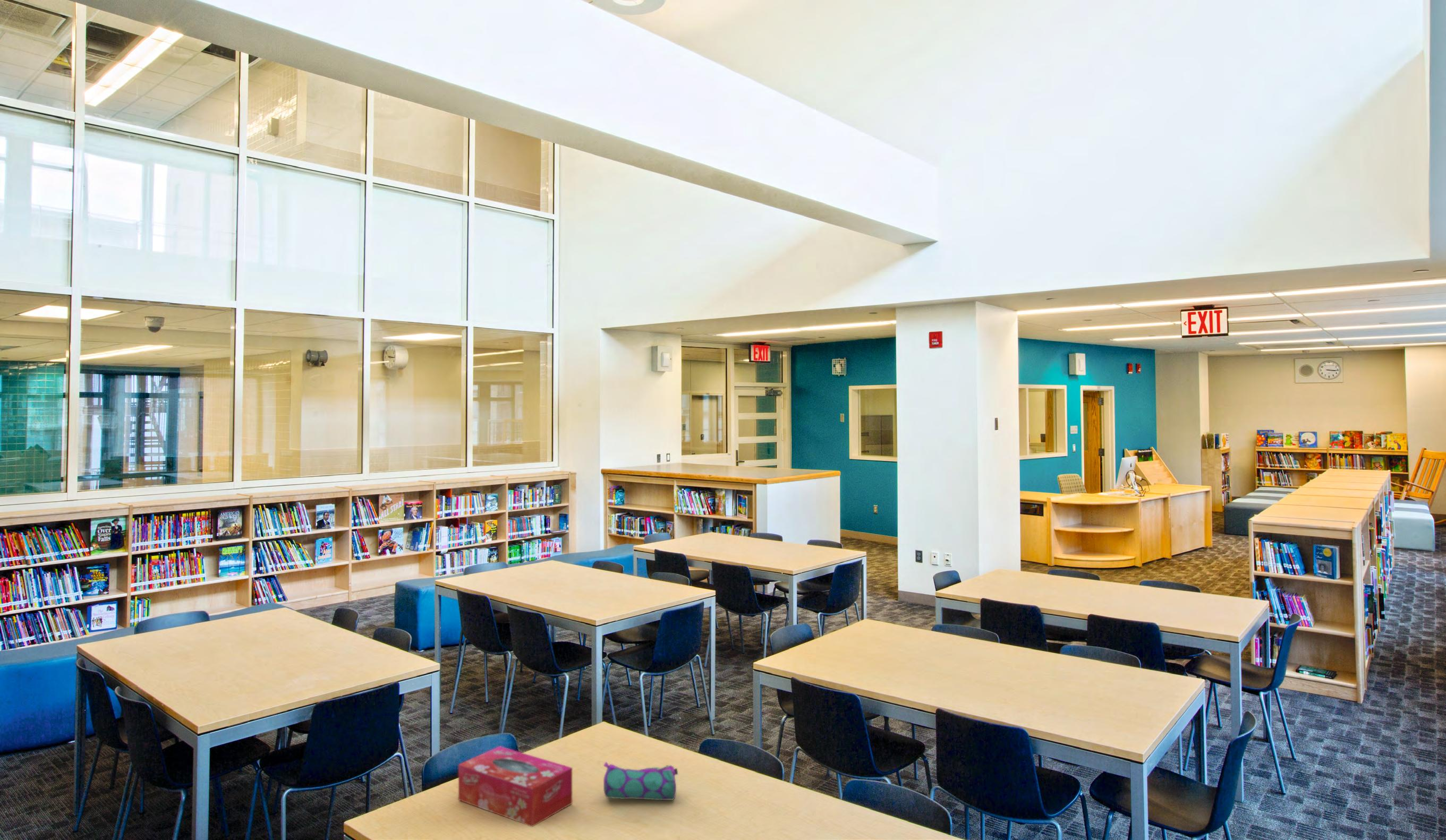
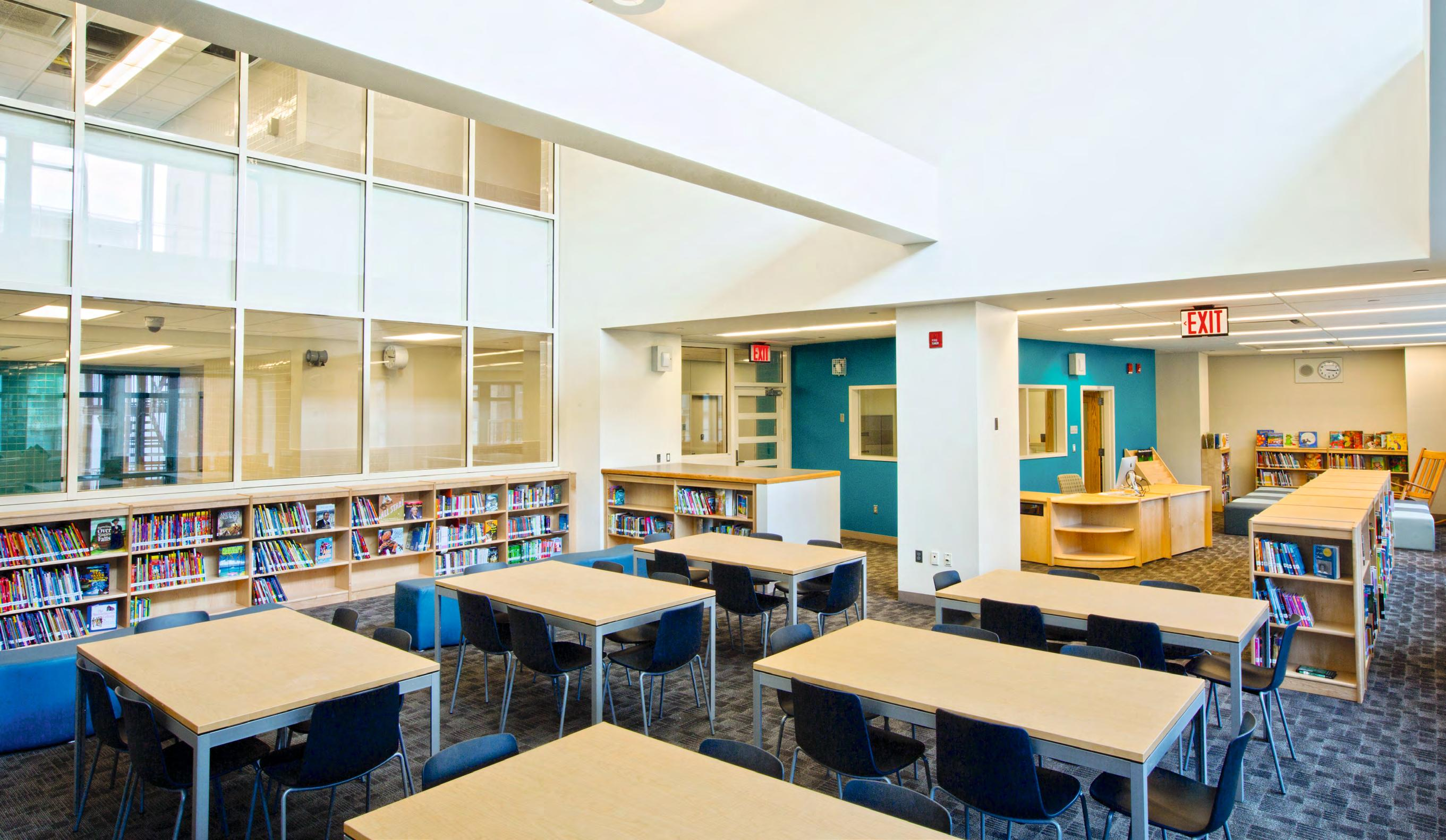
- tissue box [458,745,573,827]
- pencil case [603,761,678,801]
